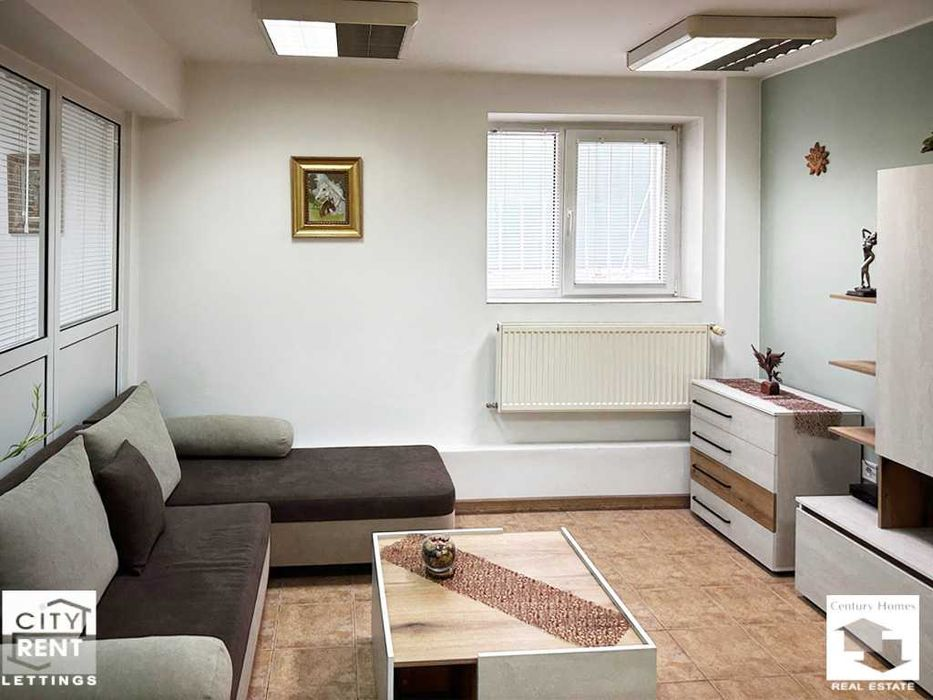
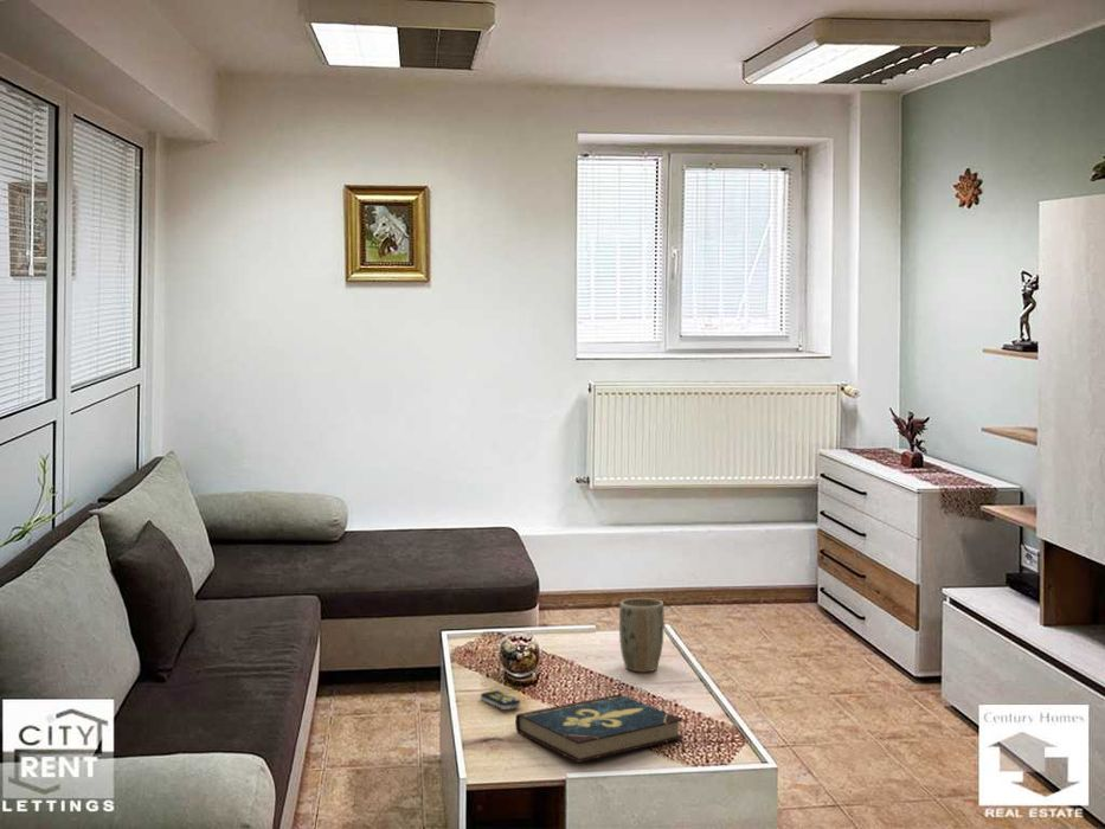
+ remote control [480,689,521,711]
+ book [514,693,685,764]
+ plant pot [618,597,666,673]
